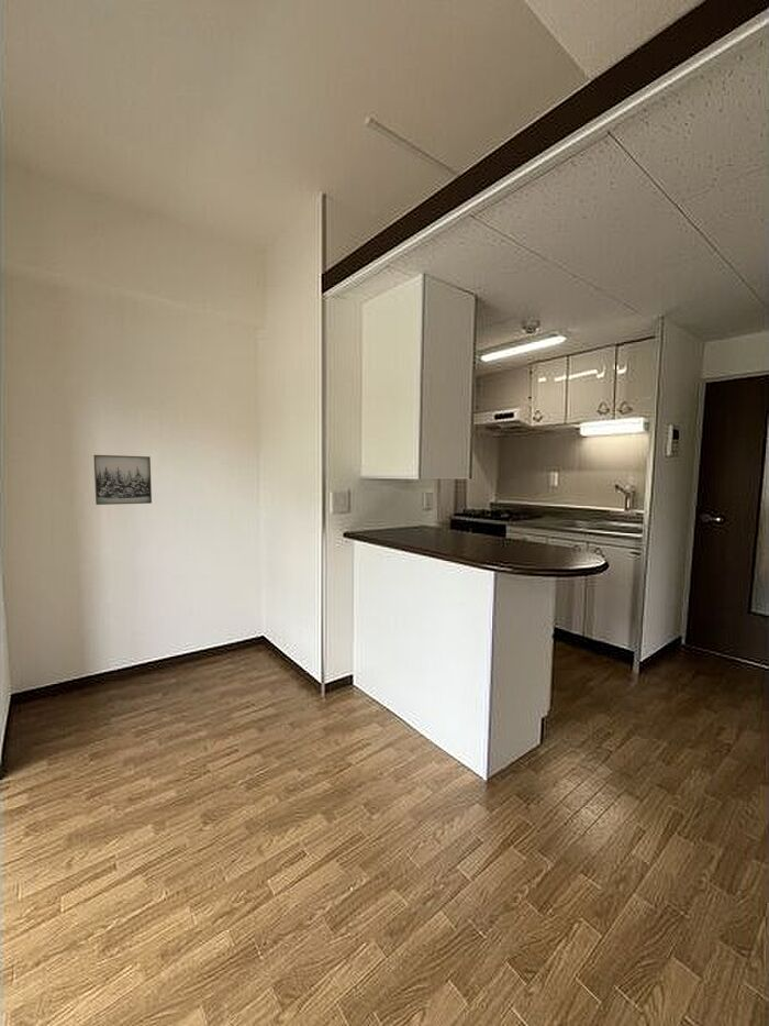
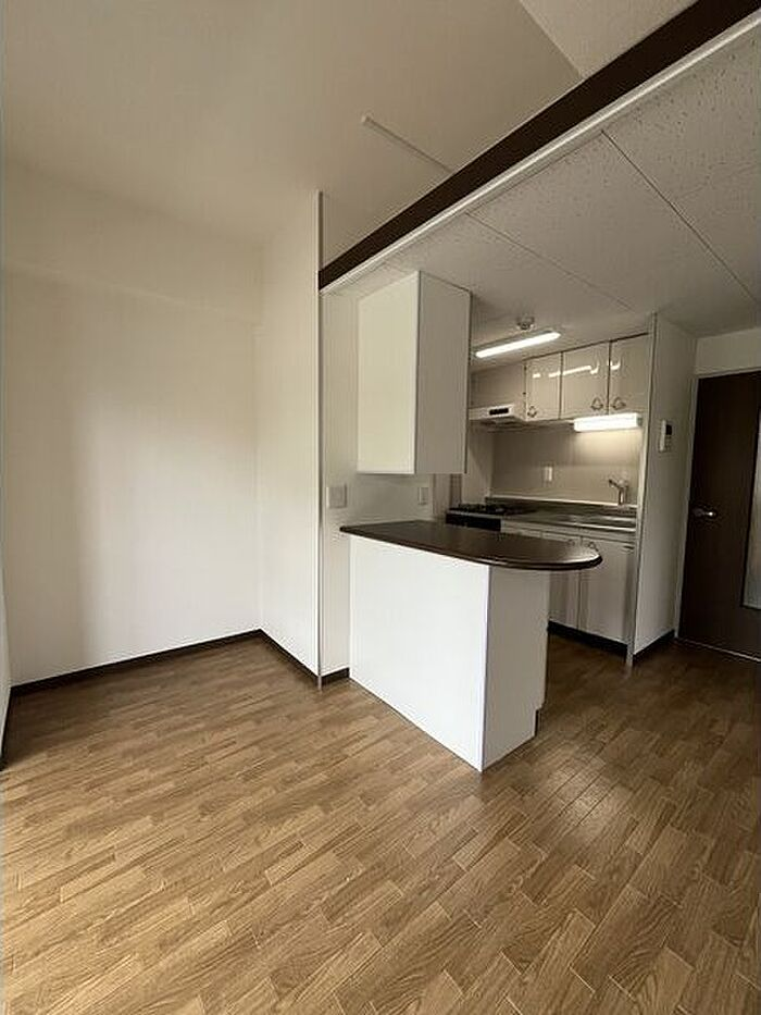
- wall art [92,454,153,506]
